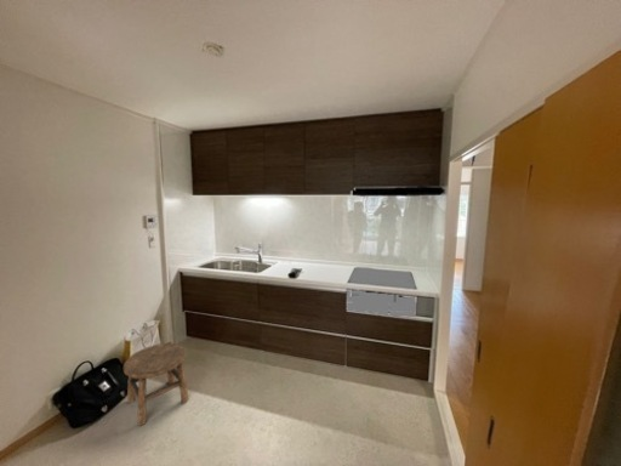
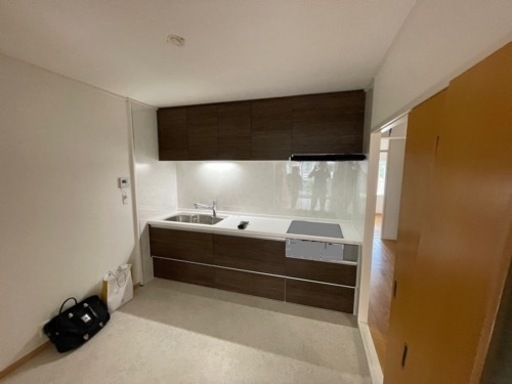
- stool [123,342,189,427]
